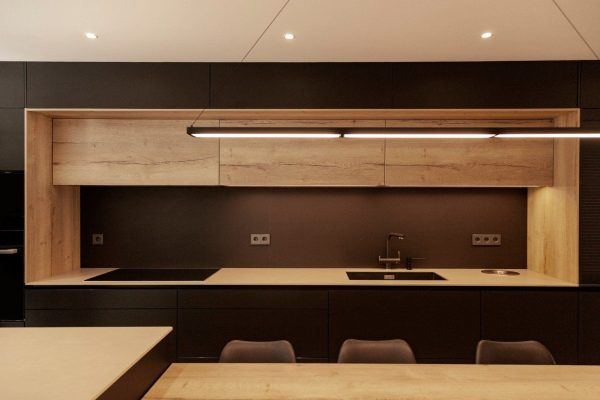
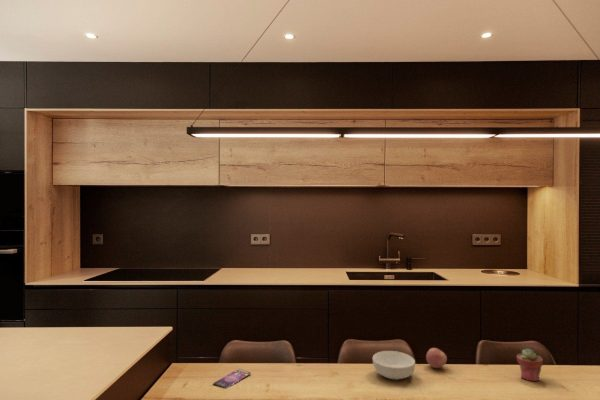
+ apple [425,347,448,369]
+ smartphone [212,368,252,390]
+ potted succulent [516,348,544,382]
+ cereal bowl [372,350,416,381]
